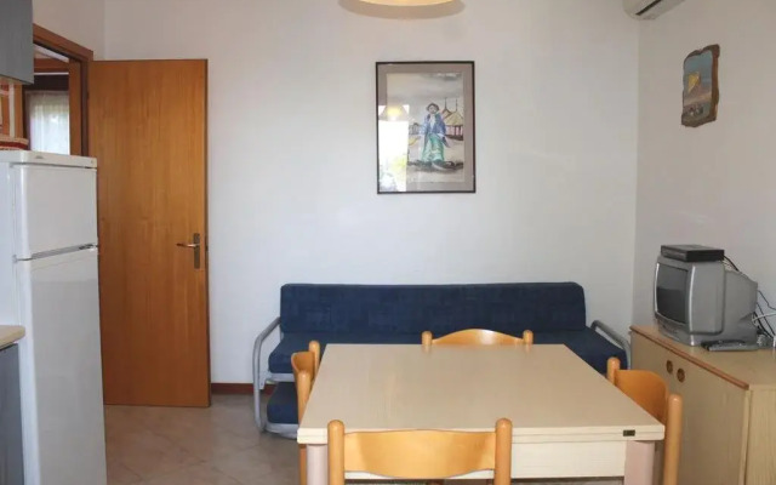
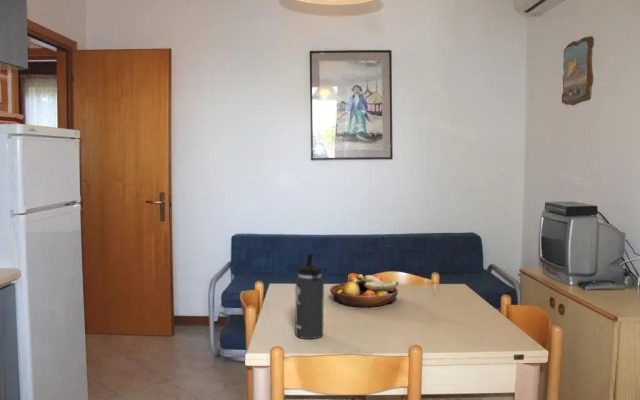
+ thermos bottle [294,253,325,340]
+ fruit bowl [329,273,400,308]
